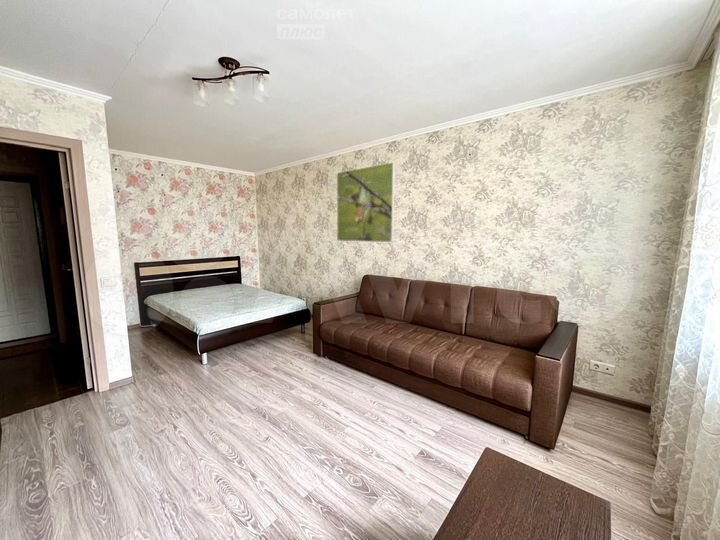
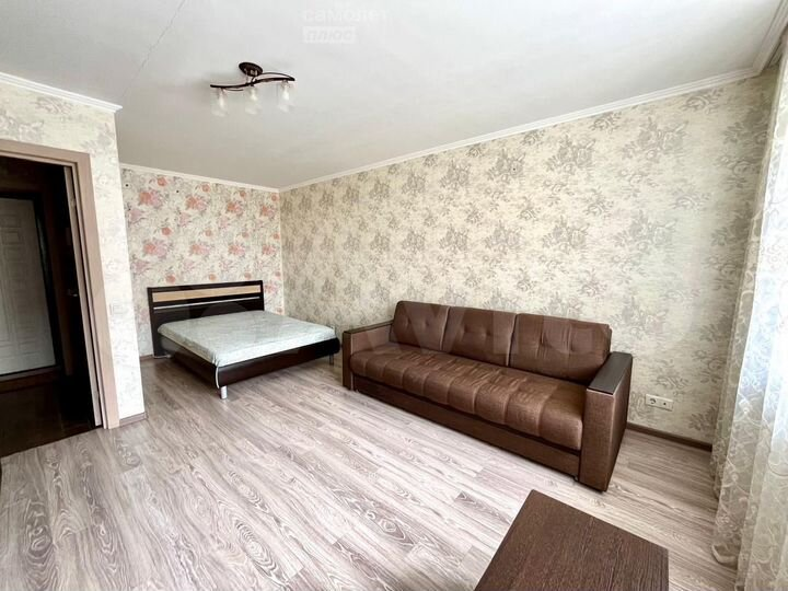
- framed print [336,161,396,243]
